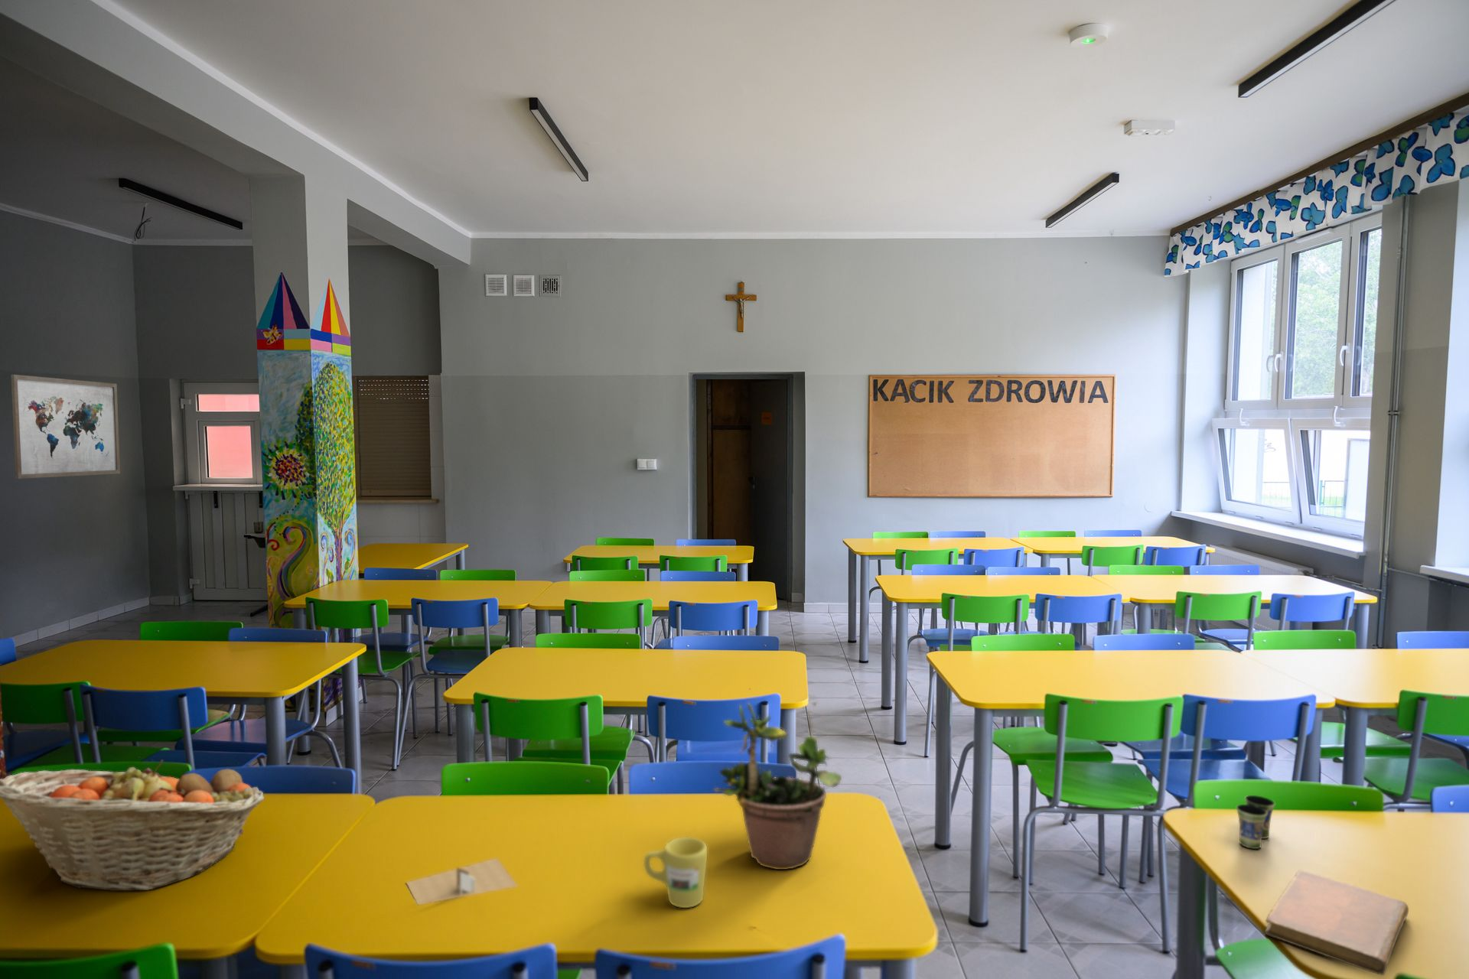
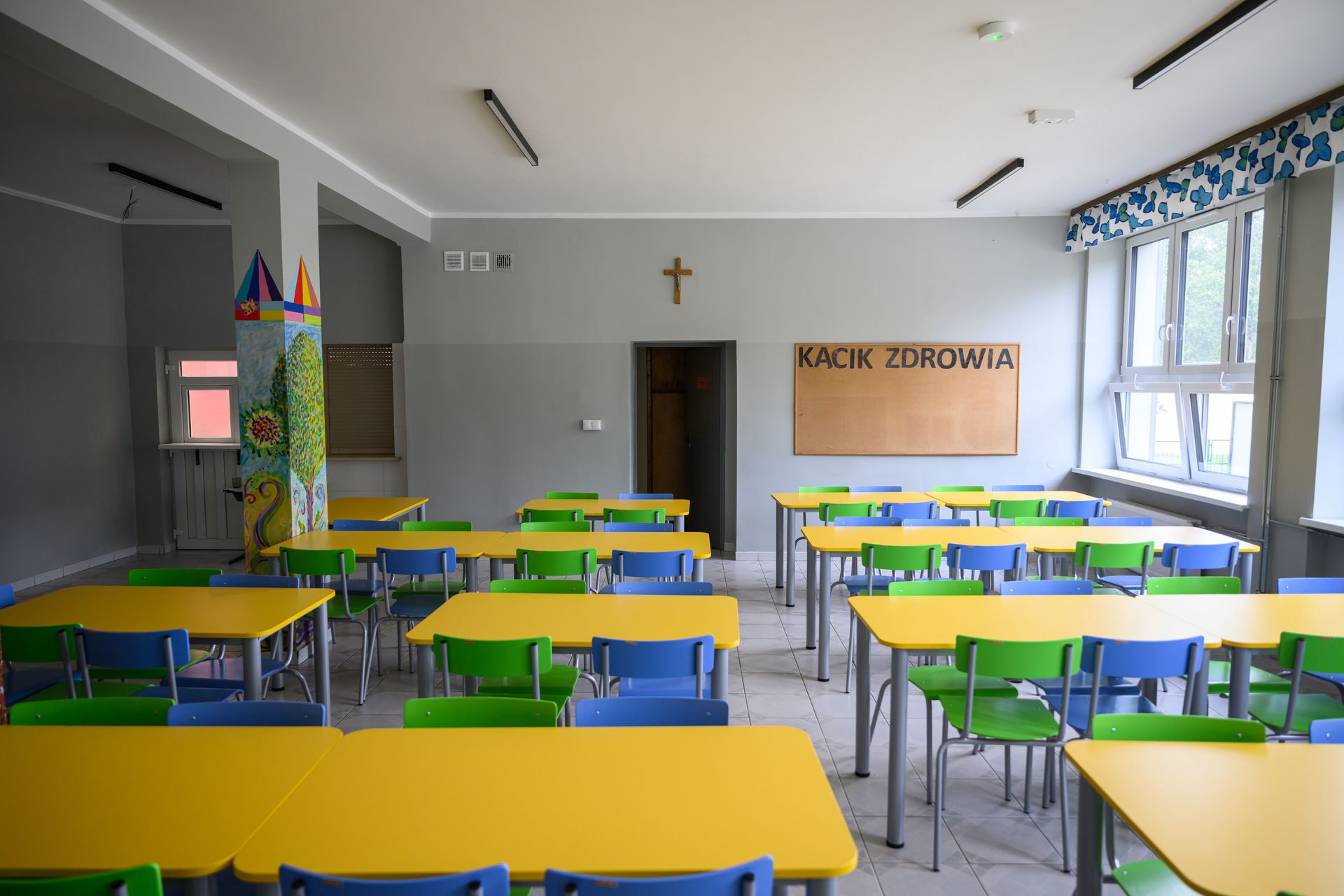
- potted plant [713,688,843,871]
- cup [1236,794,1276,850]
- napkin holder [406,858,519,906]
- fruit basket [0,758,266,892]
- mug [643,836,707,909]
- notebook [1265,870,1409,976]
- wall art [11,374,121,480]
